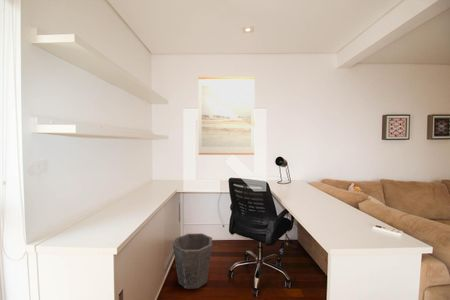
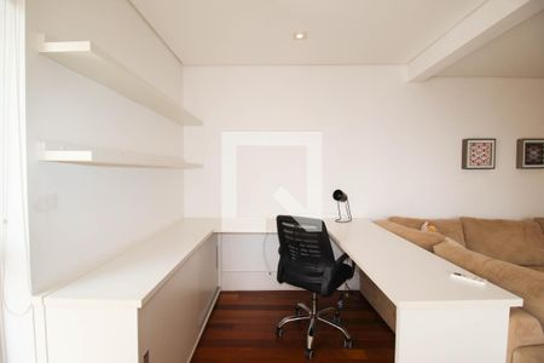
- wall art [197,76,256,156]
- waste bin [172,233,213,290]
